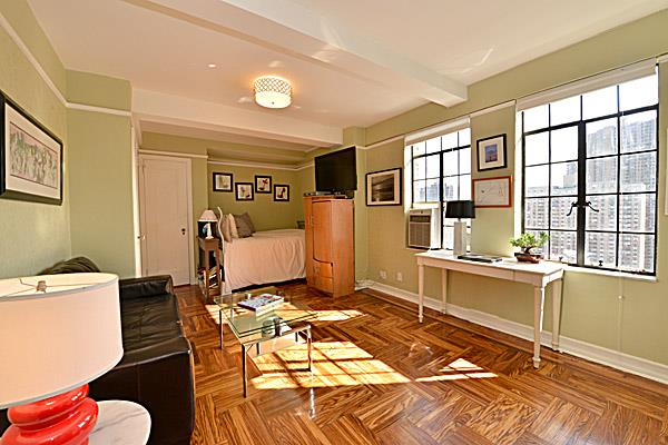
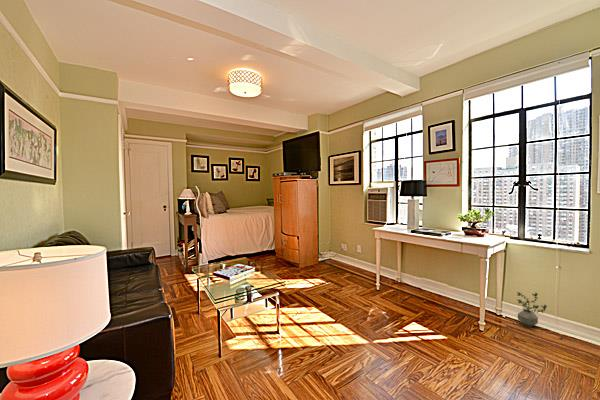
+ potted plant [516,291,548,328]
